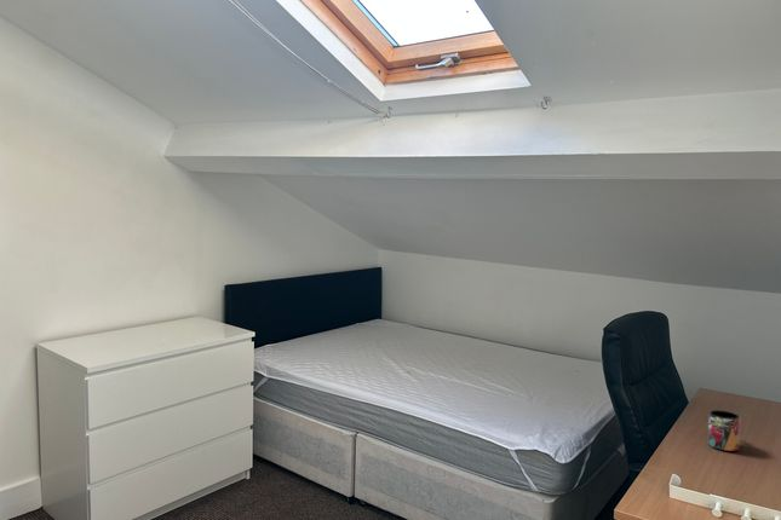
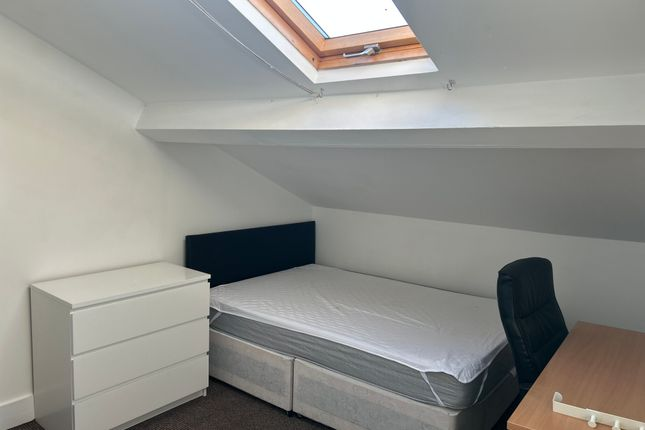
- mug [706,409,741,452]
